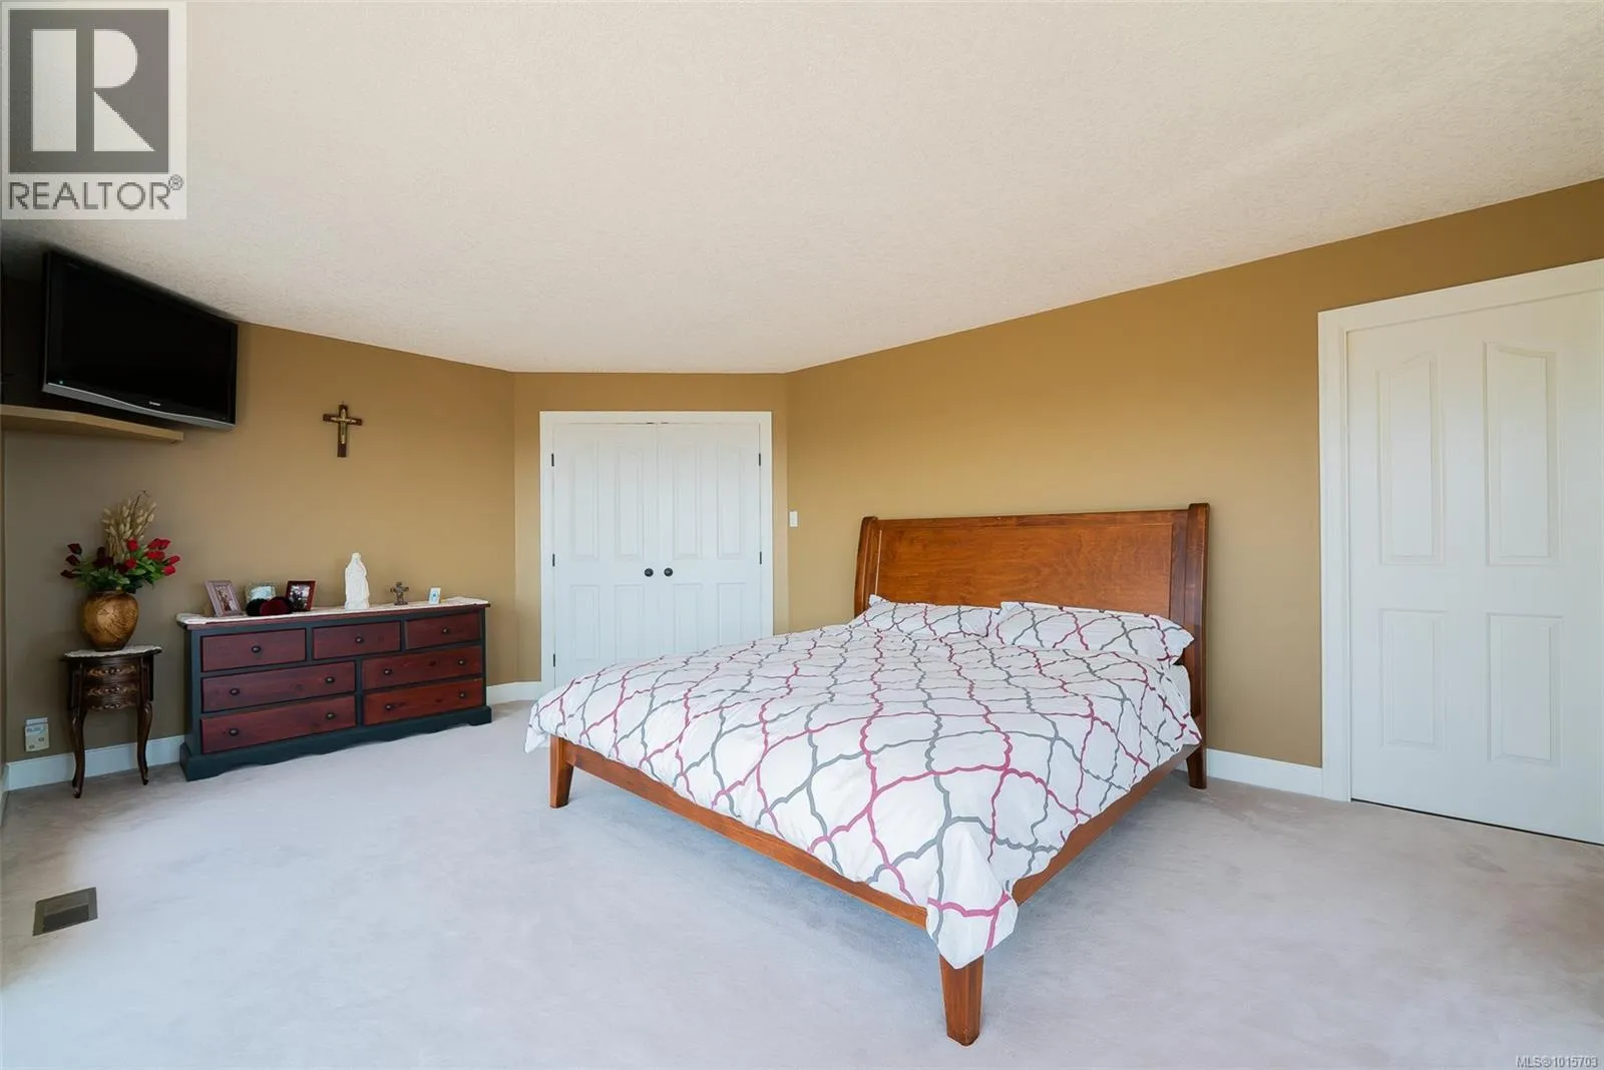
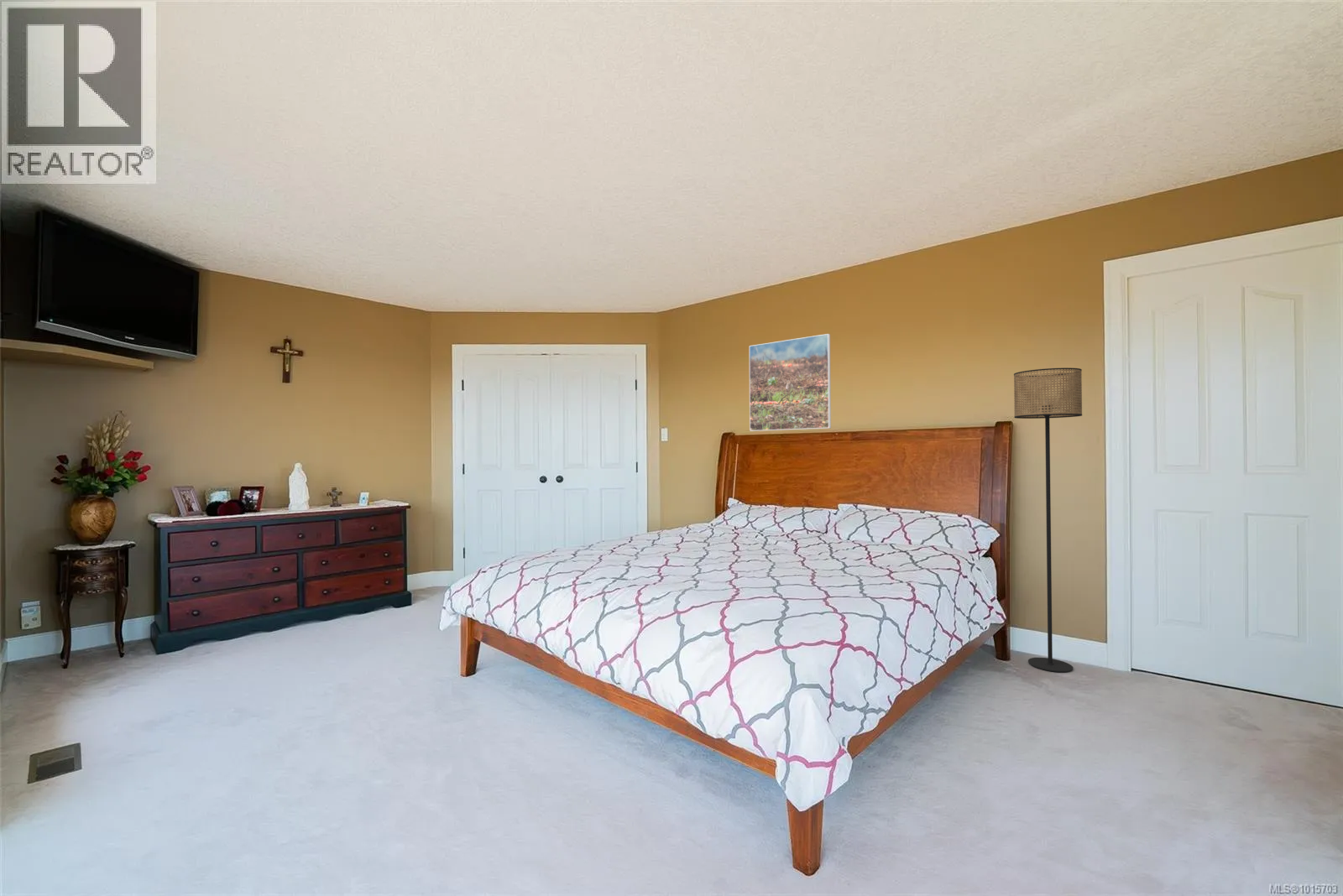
+ floor lamp [1013,367,1083,673]
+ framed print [749,333,832,432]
